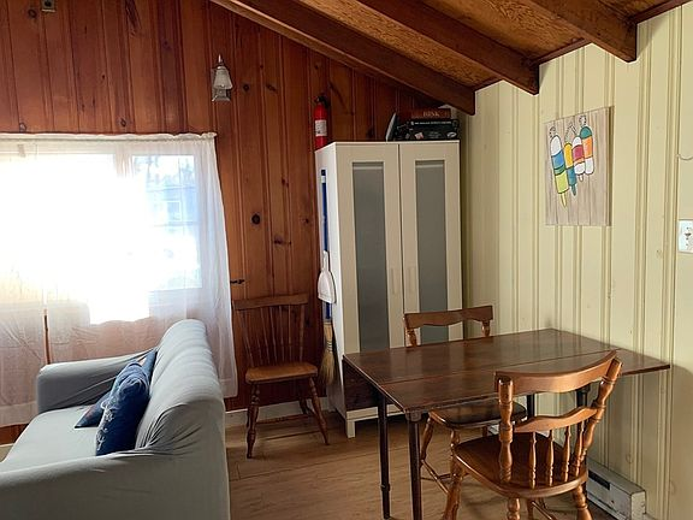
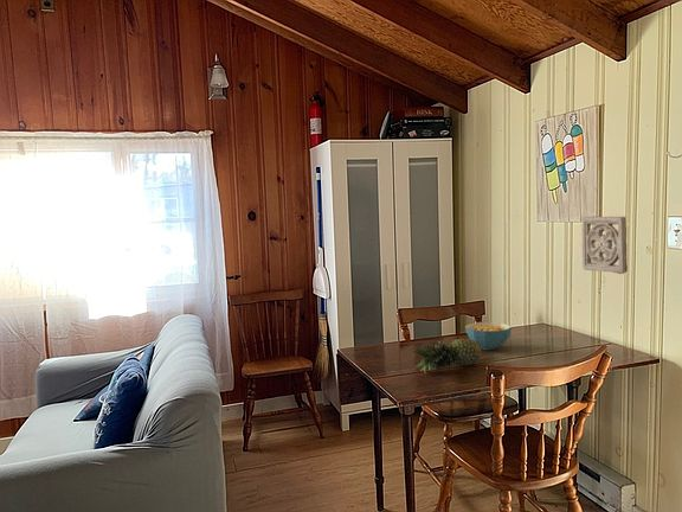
+ cereal bowl [464,321,513,351]
+ fruit [411,337,483,373]
+ wall ornament [581,216,629,275]
